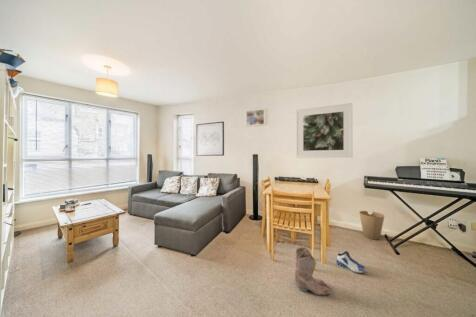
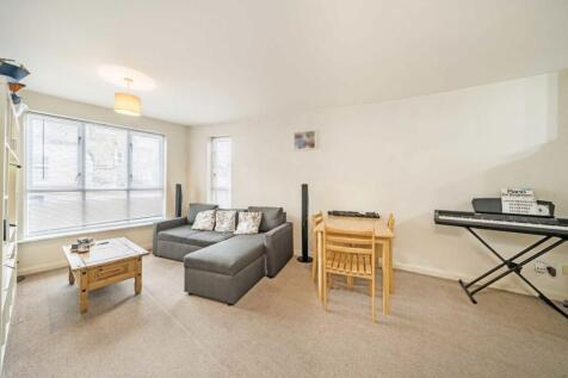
- boots [294,246,331,296]
- wall art [195,121,225,157]
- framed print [295,102,353,159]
- trash can [358,210,385,241]
- sneaker [335,250,366,274]
